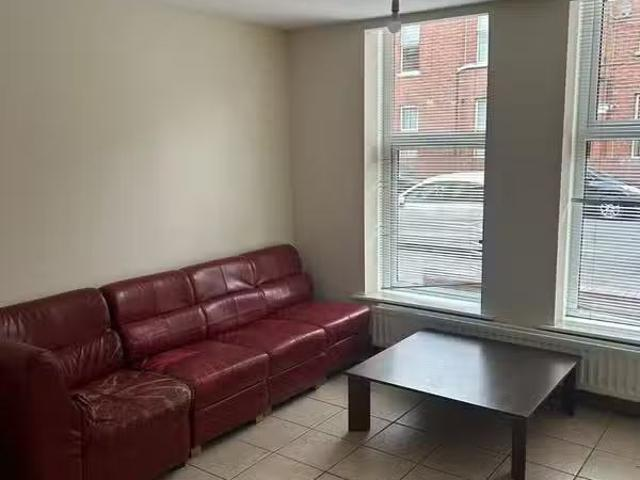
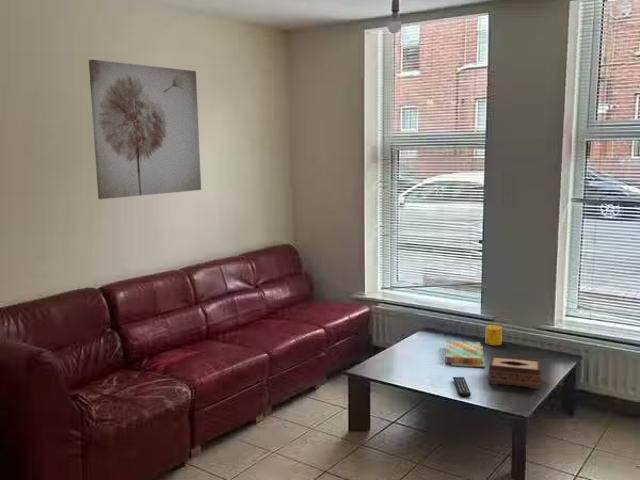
+ cup [484,324,503,346]
+ board game [445,340,486,369]
+ wall art [88,59,202,200]
+ tissue box [487,355,542,390]
+ remote control [452,376,472,399]
